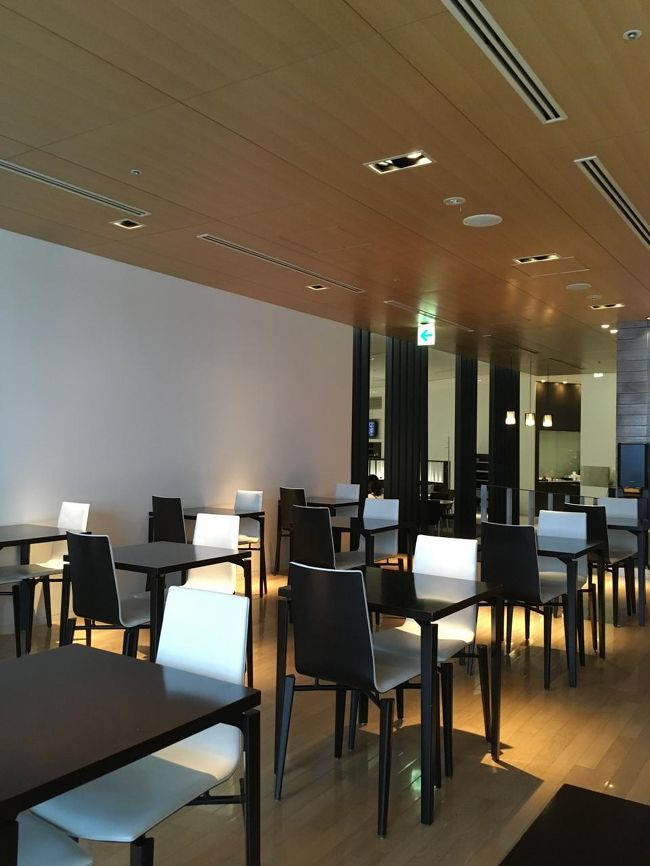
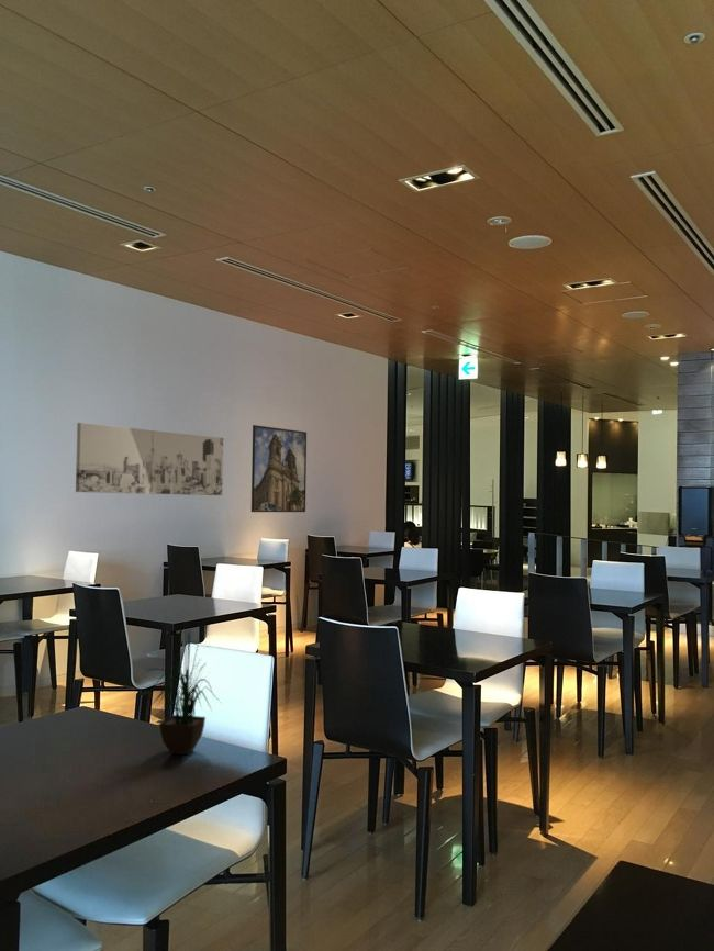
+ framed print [250,424,308,513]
+ potted plant [143,617,224,756]
+ wall art [75,422,224,496]
